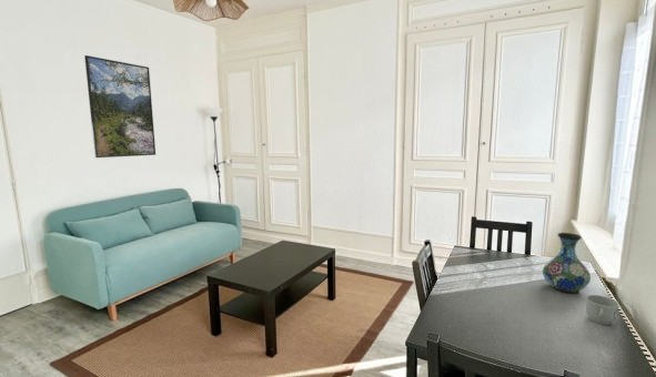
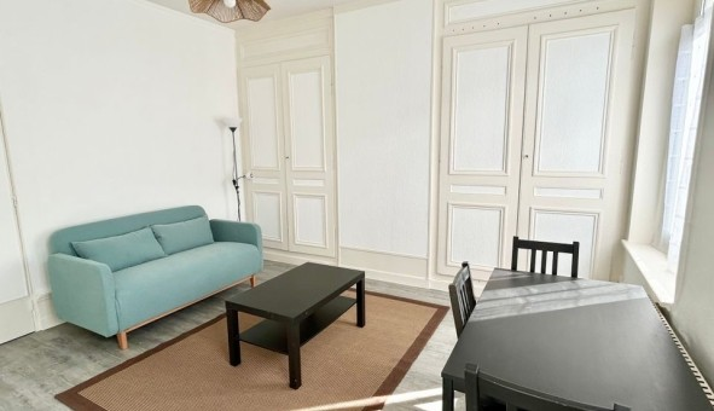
- mug [585,294,619,326]
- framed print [83,54,157,159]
- vase [542,232,592,295]
